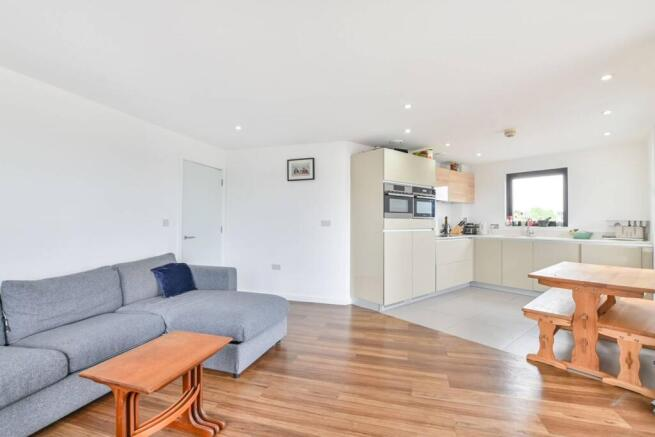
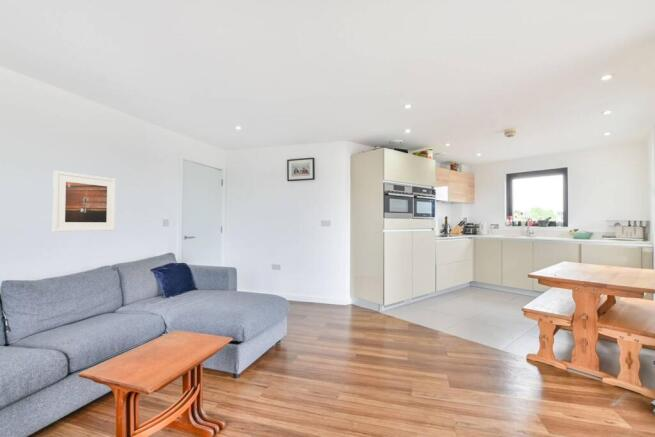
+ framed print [52,170,117,233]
